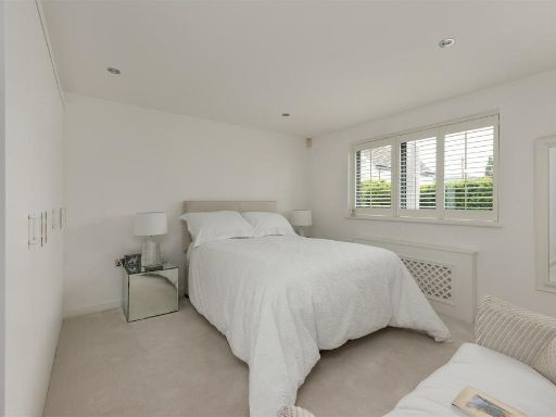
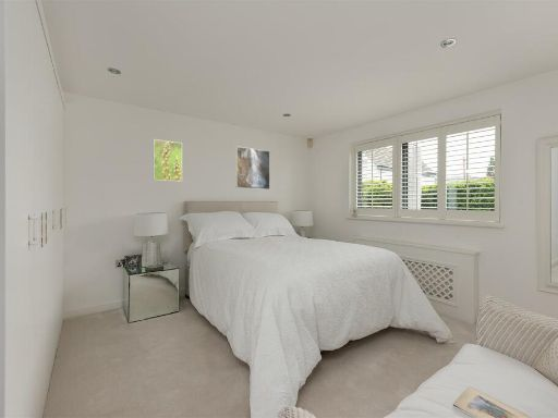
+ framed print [153,138,183,183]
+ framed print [234,146,271,190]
